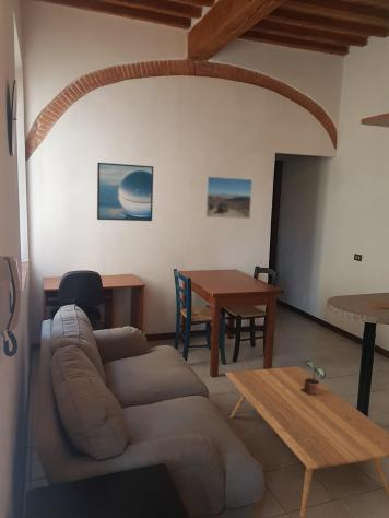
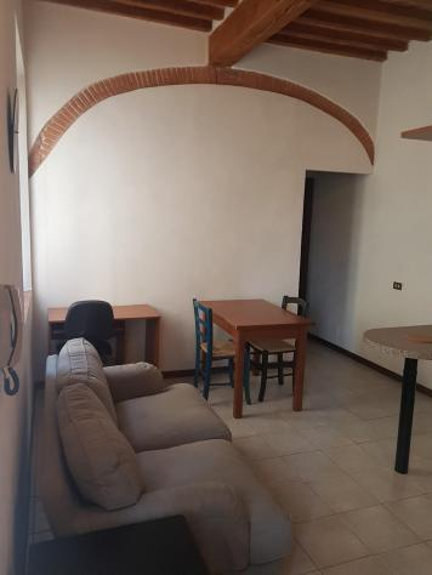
- coffee table [224,365,389,518]
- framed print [204,176,254,220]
- potted plant [300,360,327,396]
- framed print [96,162,154,222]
